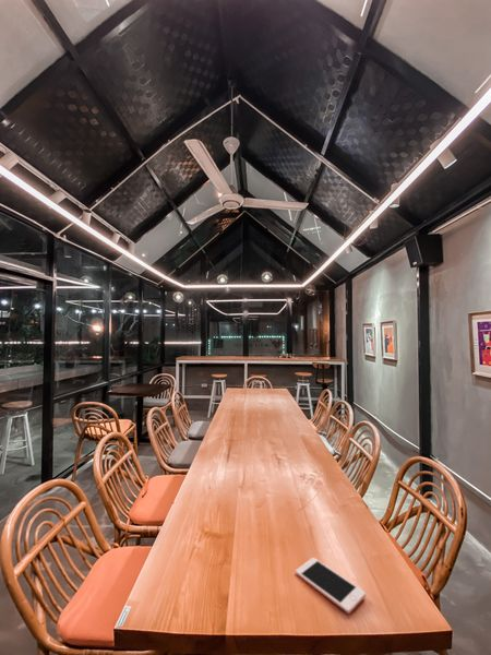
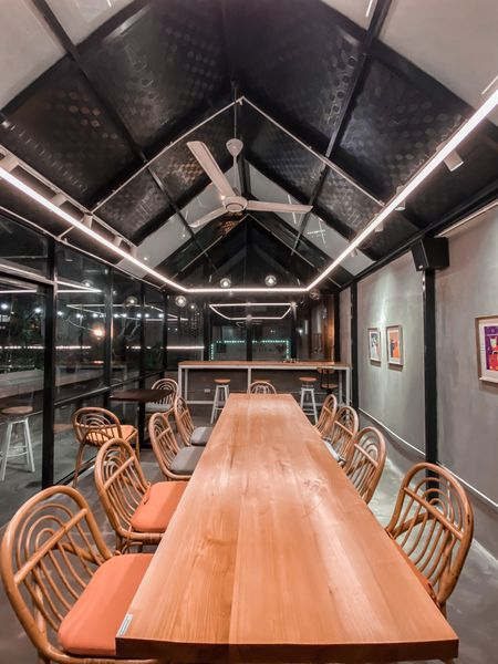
- cell phone [295,557,367,615]
